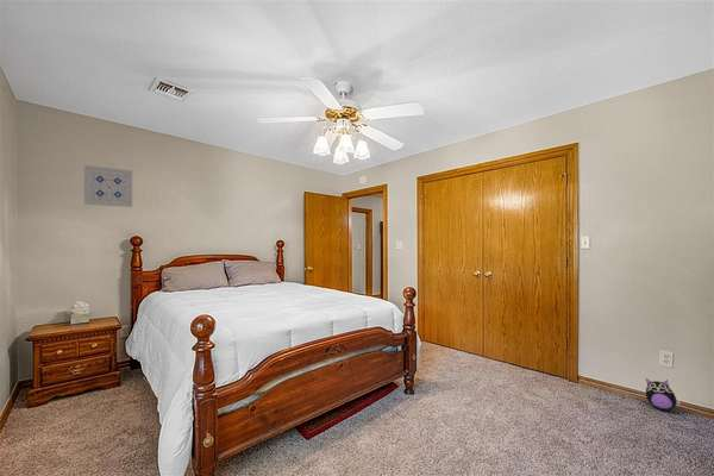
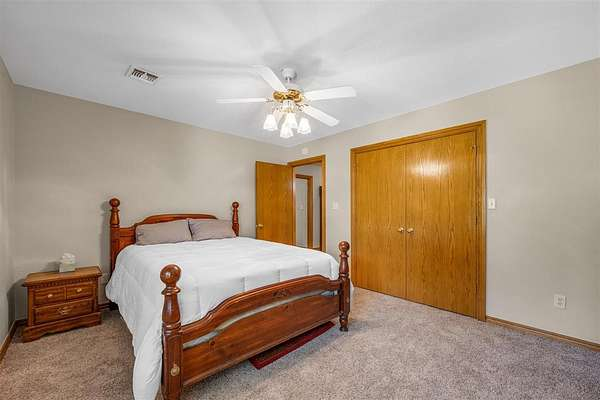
- wall art [83,164,133,208]
- plush toy [645,377,681,412]
